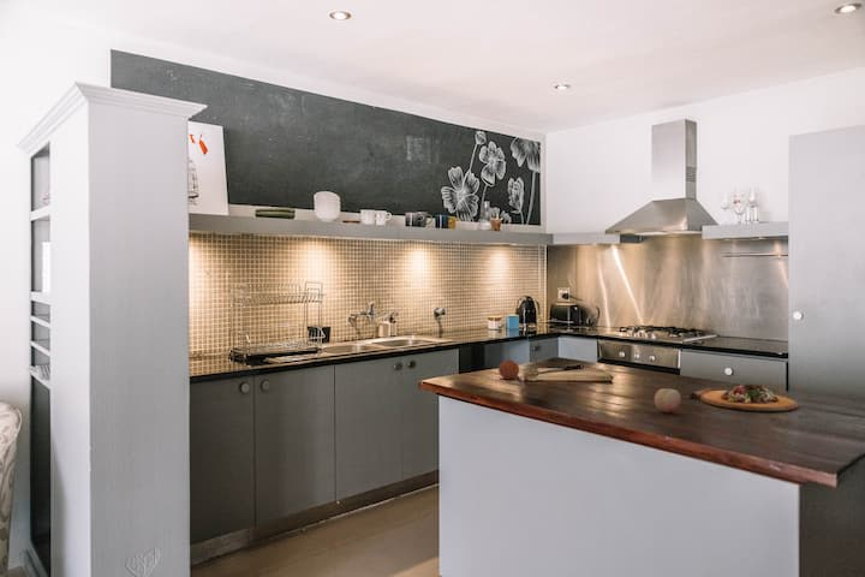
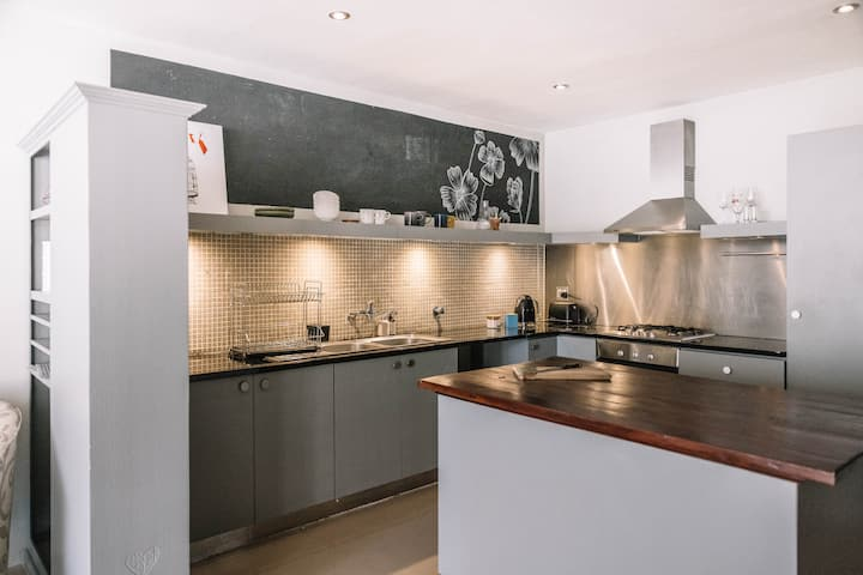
- fruit [497,358,520,380]
- cutting board [688,382,799,412]
- fruit [654,387,682,414]
